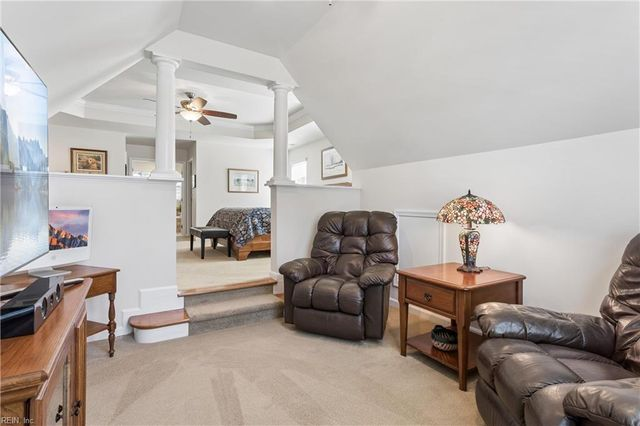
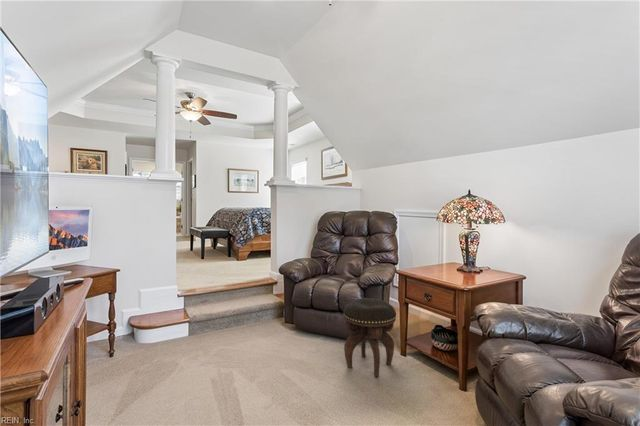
+ footstool [342,297,397,378]
